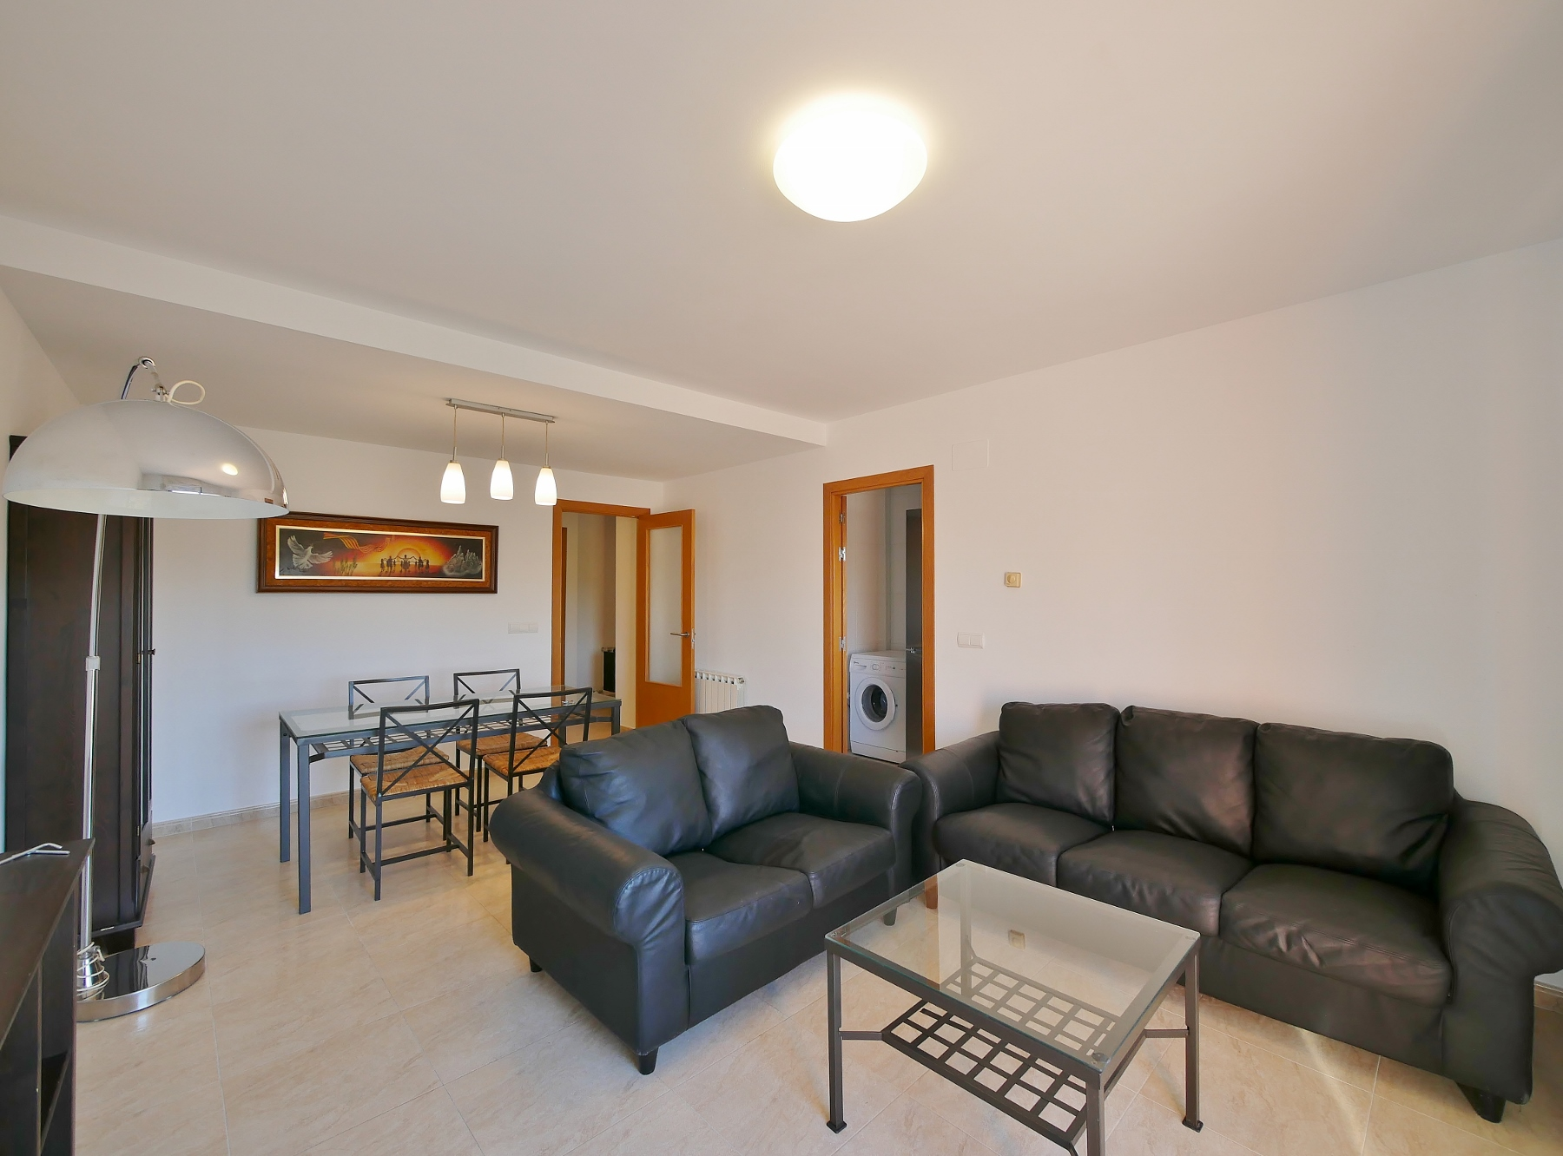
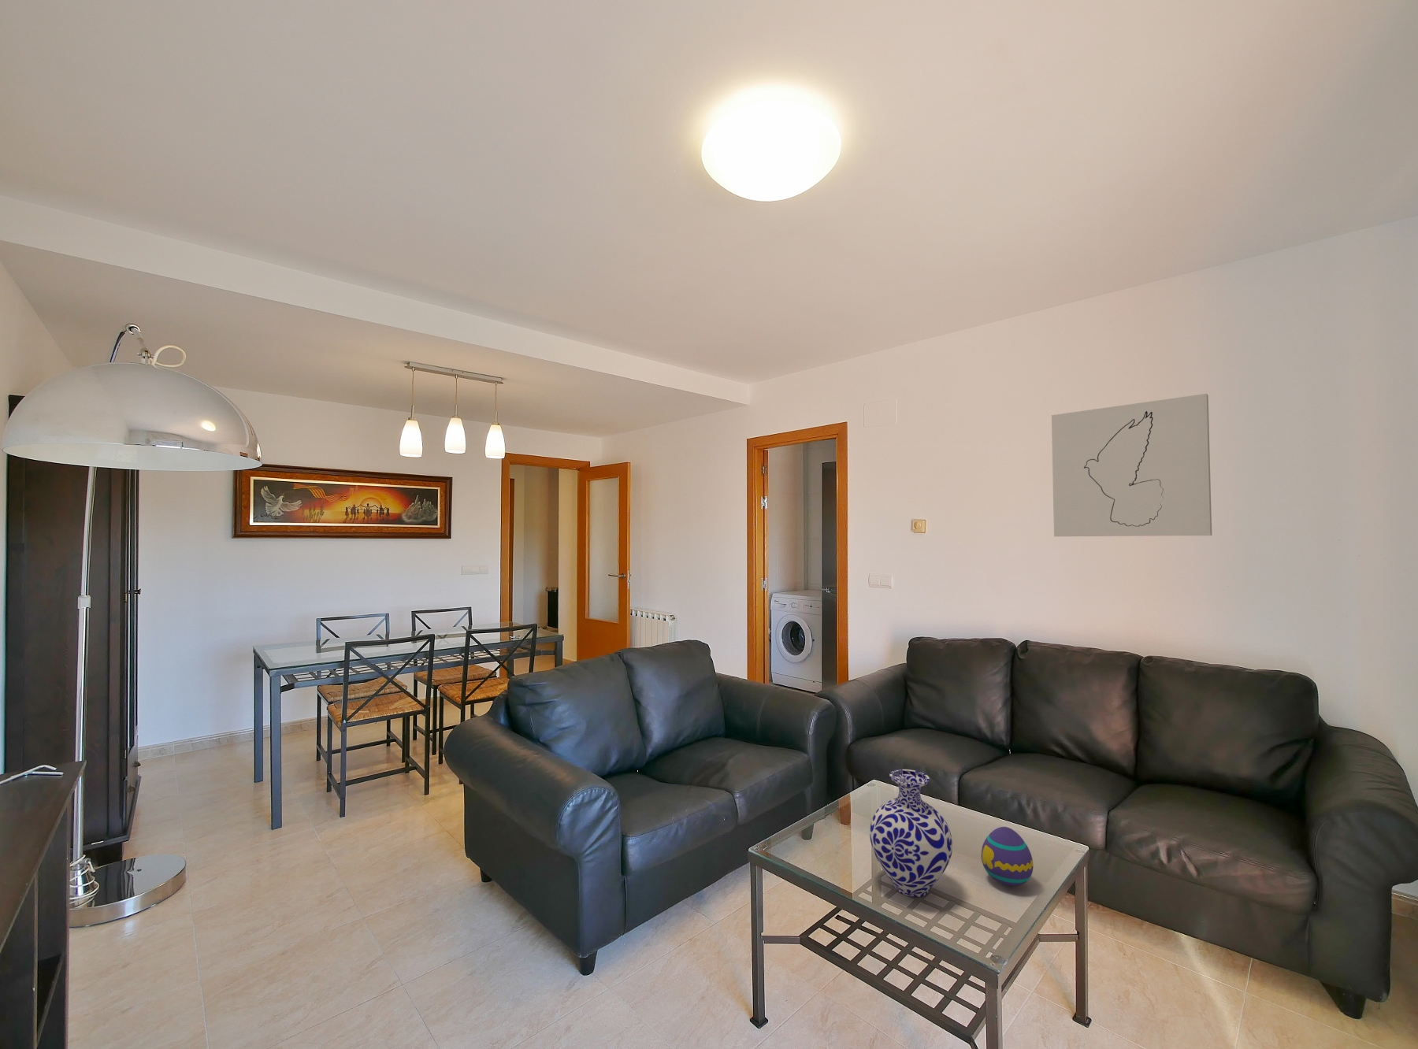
+ vase [869,769,953,898]
+ decorative egg [979,826,1035,887]
+ wall art [1051,393,1212,537]
